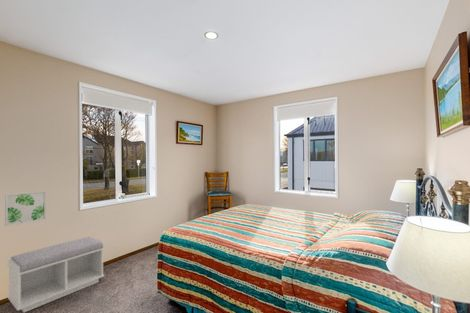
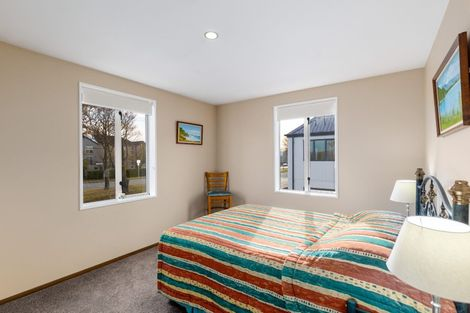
- bench [6,236,105,313]
- wall art [4,190,47,227]
